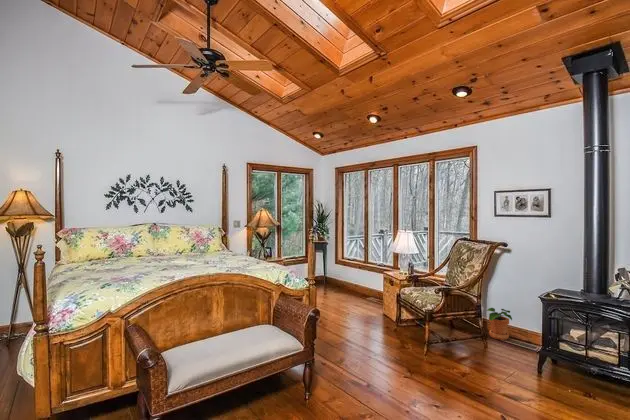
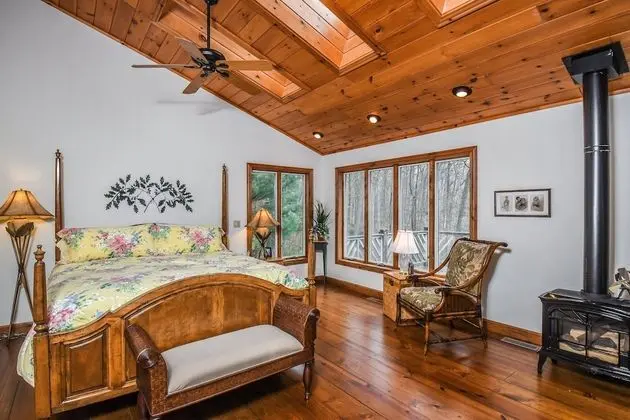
- potted plant [486,307,513,341]
